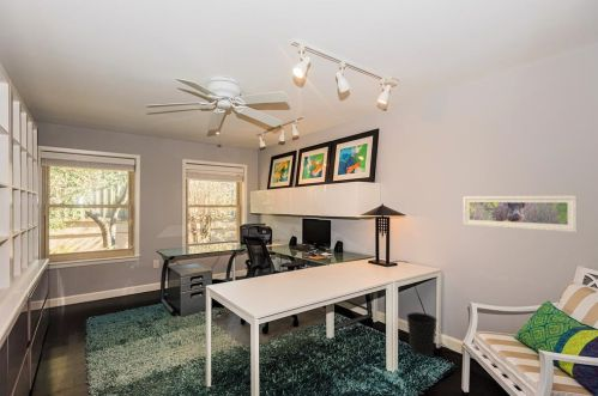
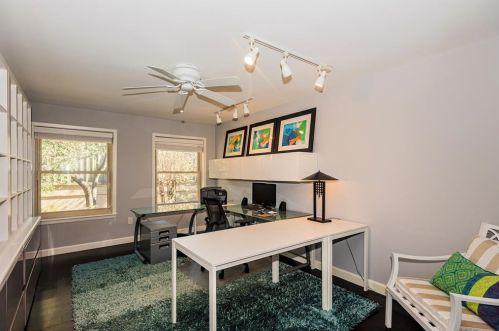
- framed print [463,194,579,233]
- wastebasket [405,311,439,358]
